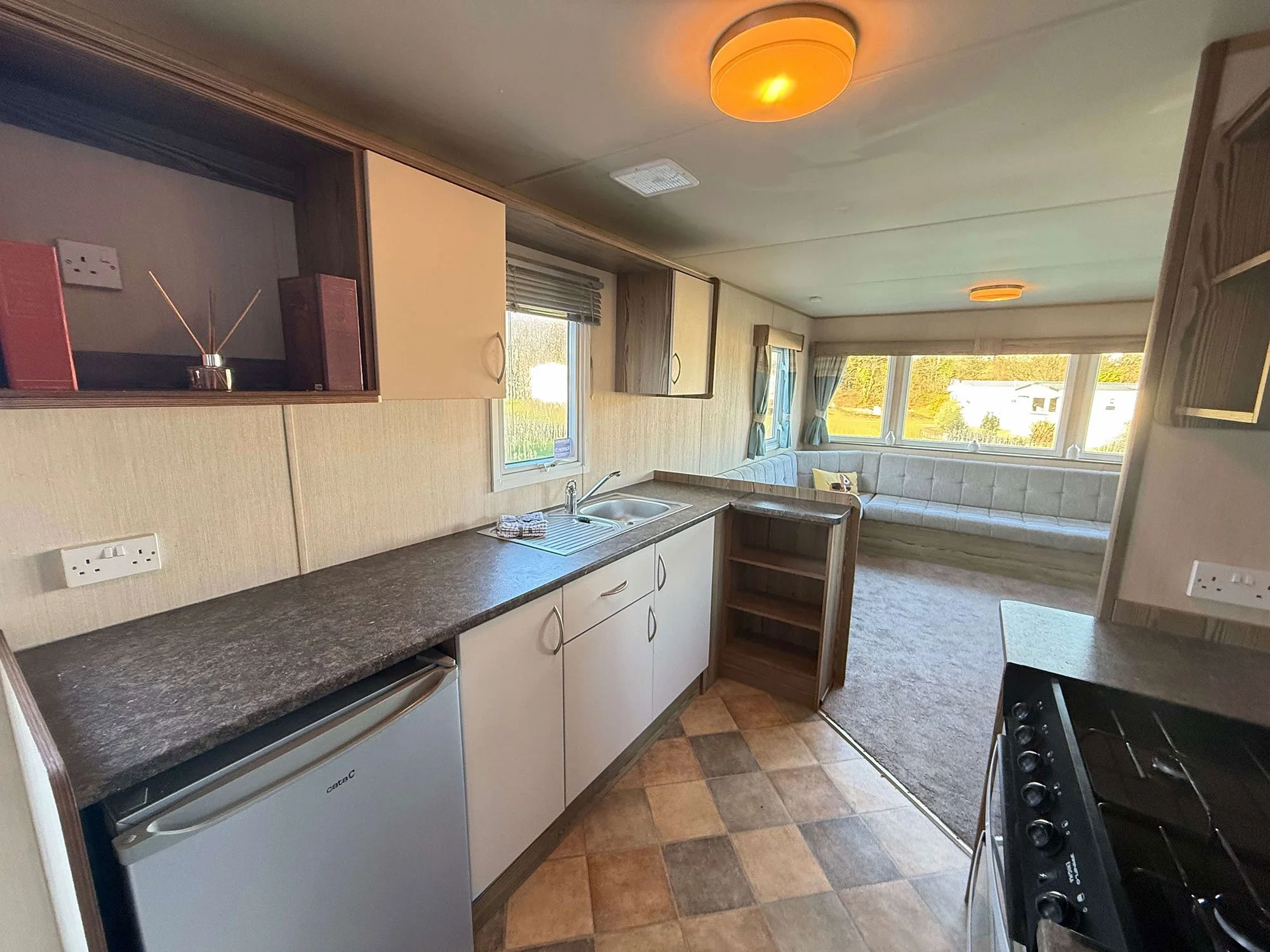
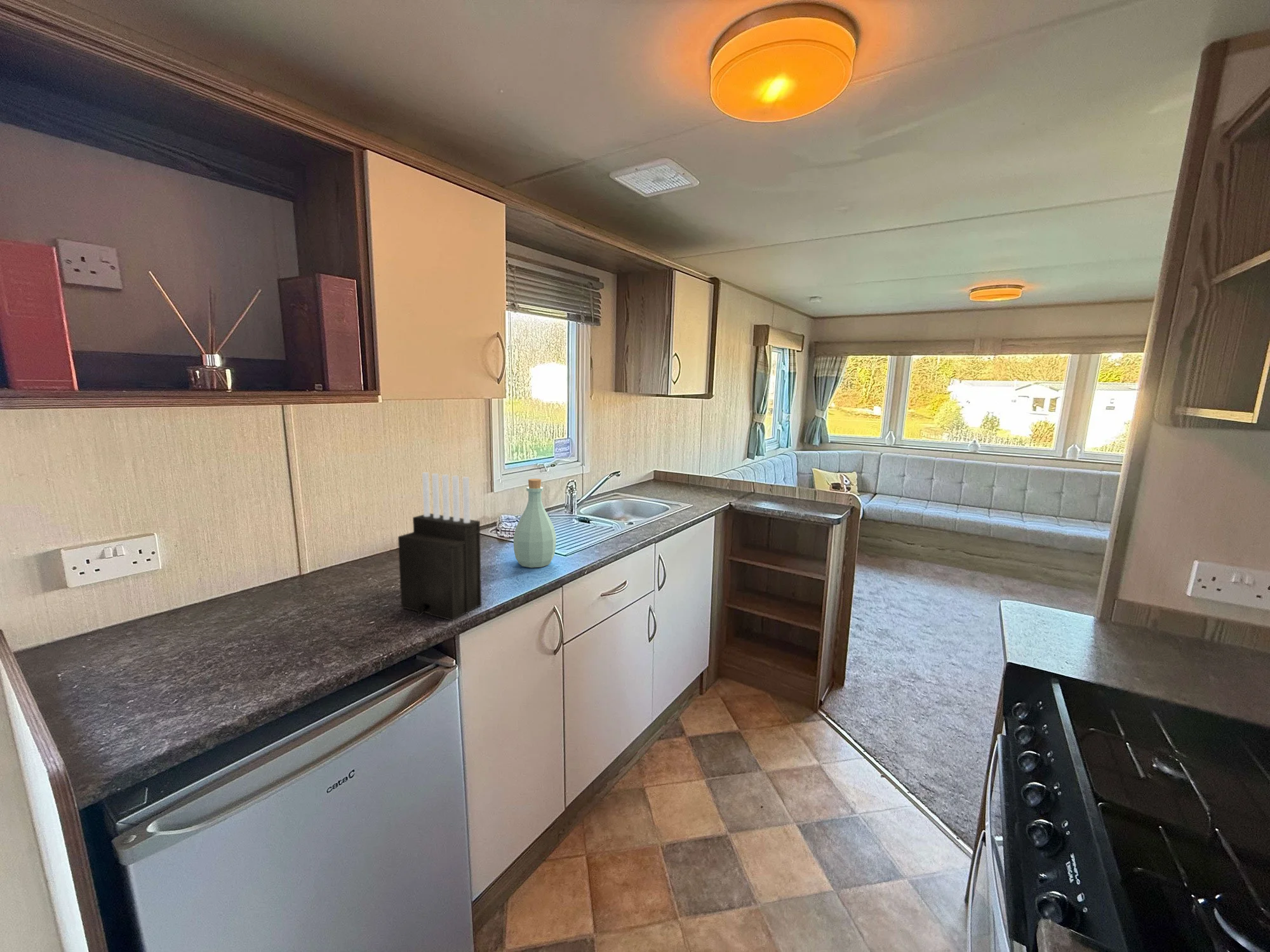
+ bottle [513,478,557,568]
+ knife block [398,472,482,621]
